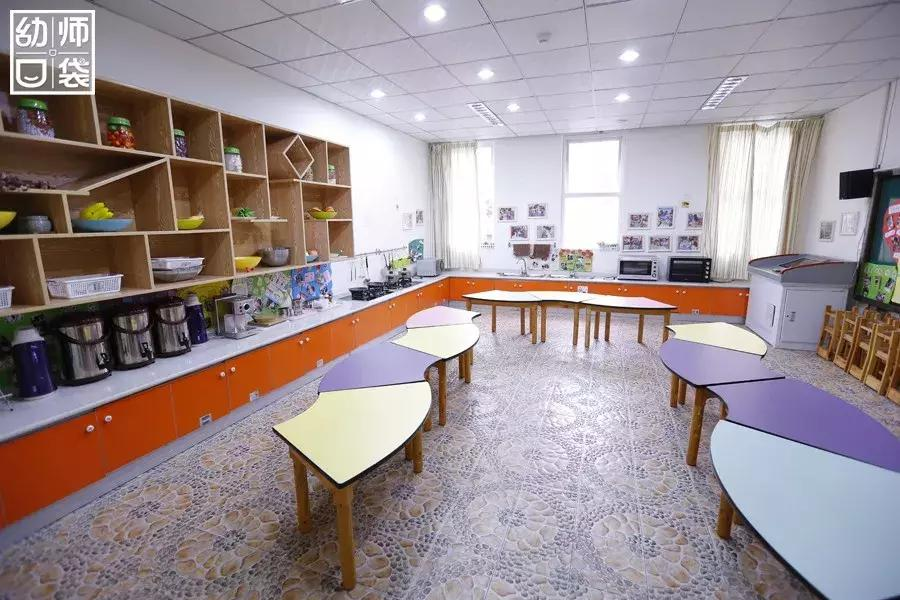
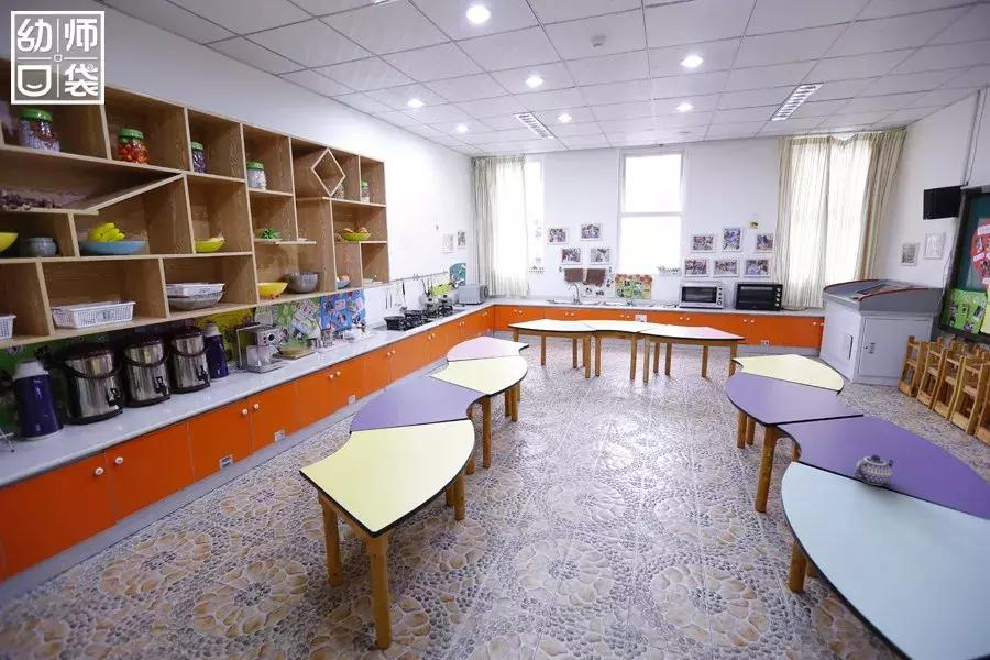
+ teapot [853,453,897,486]
